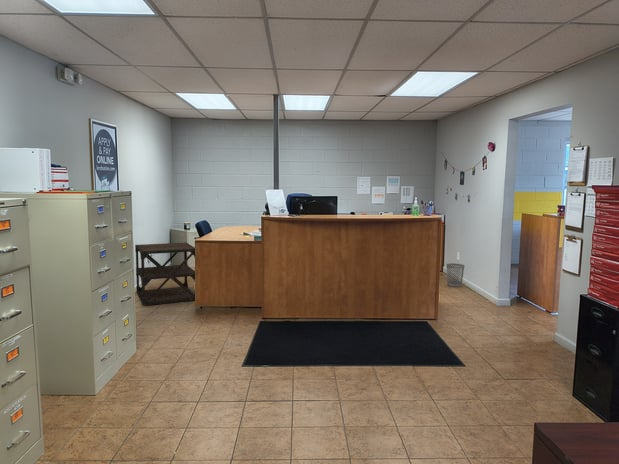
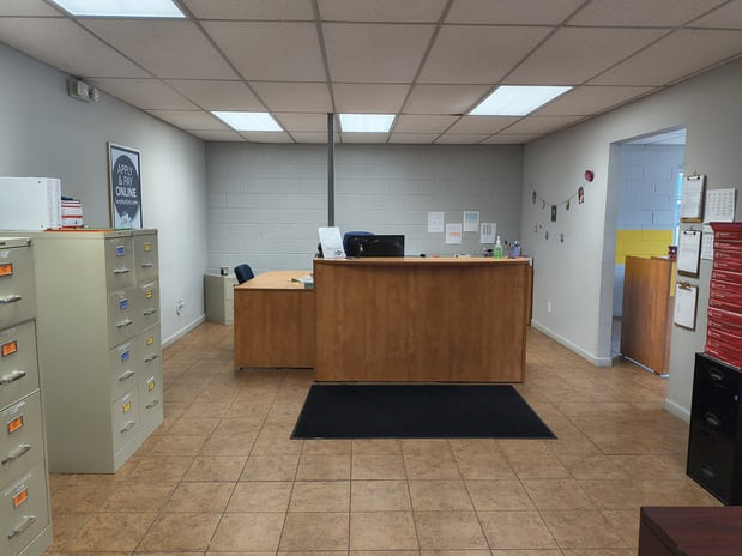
- wastebasket [446,262,465,288]
- side table [134,242,196,307]
